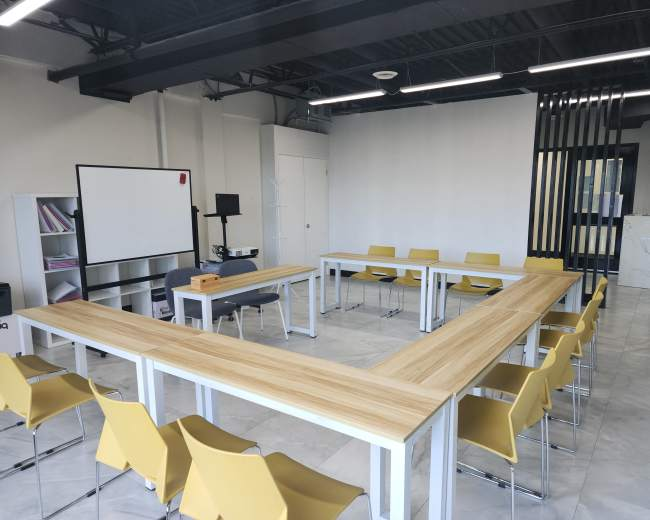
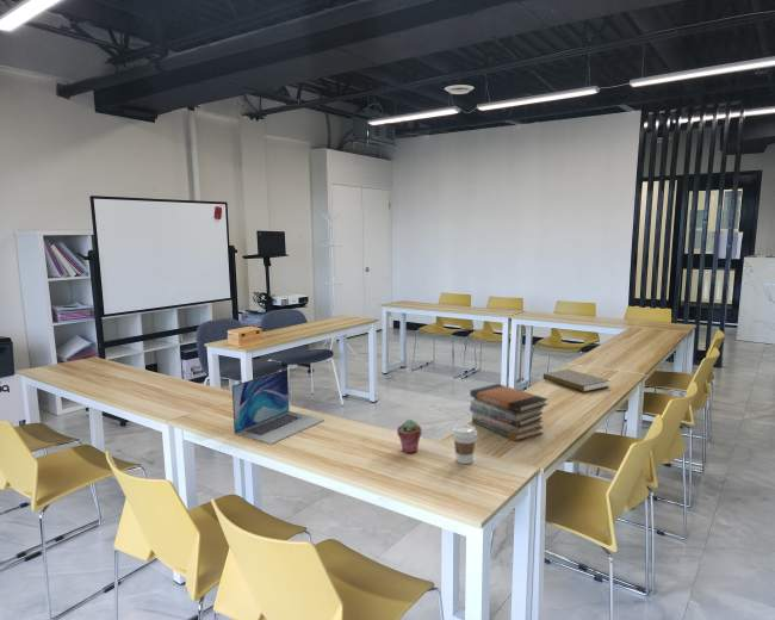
+ book [542,368,610,393]
+ potted succulent [396,418,422,454]
+ laptop [231,368,326,446]
+ book stack [469,383,548,442]
+ coffee cup [451,424,478,465]
